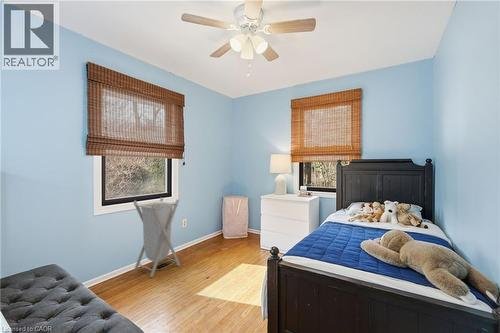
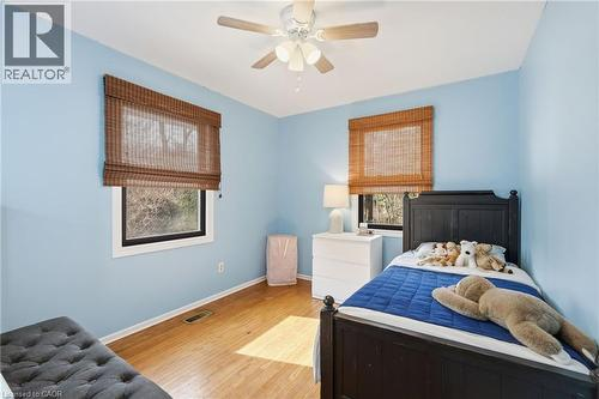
- laundry hamper [132,197,181,278]
